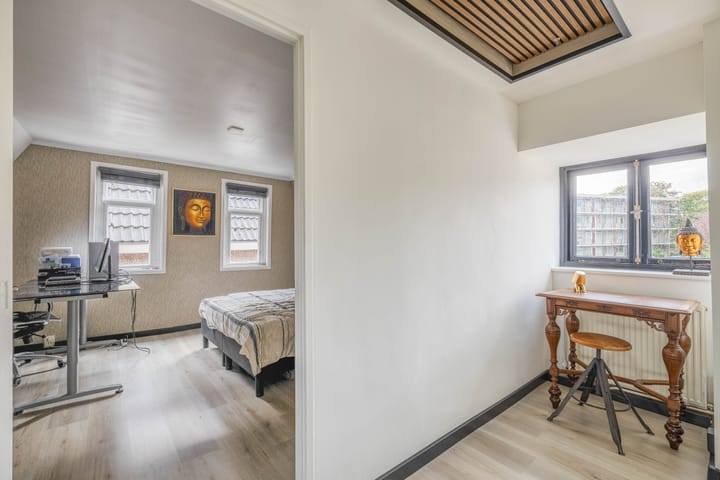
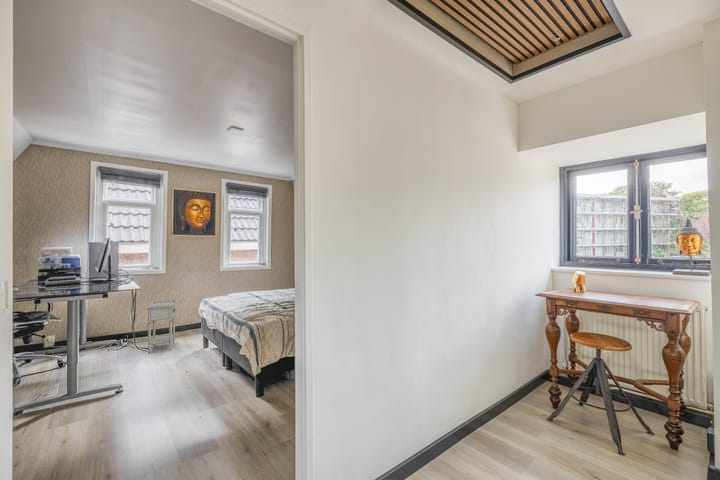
+ nightstand [146,299,178,353]
